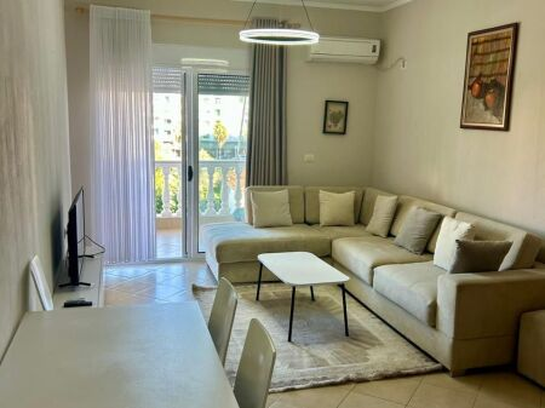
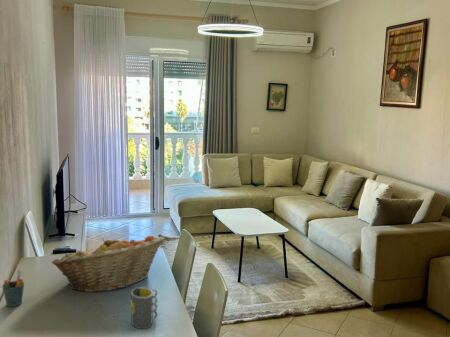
+ pen holder [1,269,25,308]
+ fruit basket [51,234,165,293]
+ mug [130,286,158,330]
